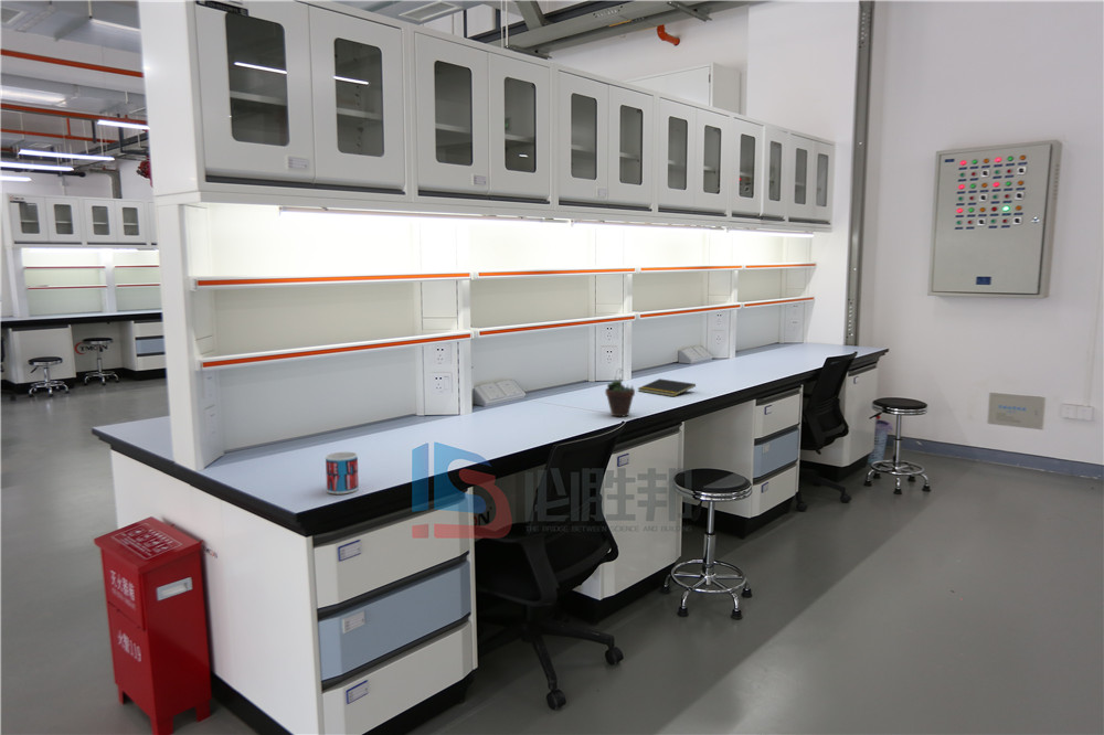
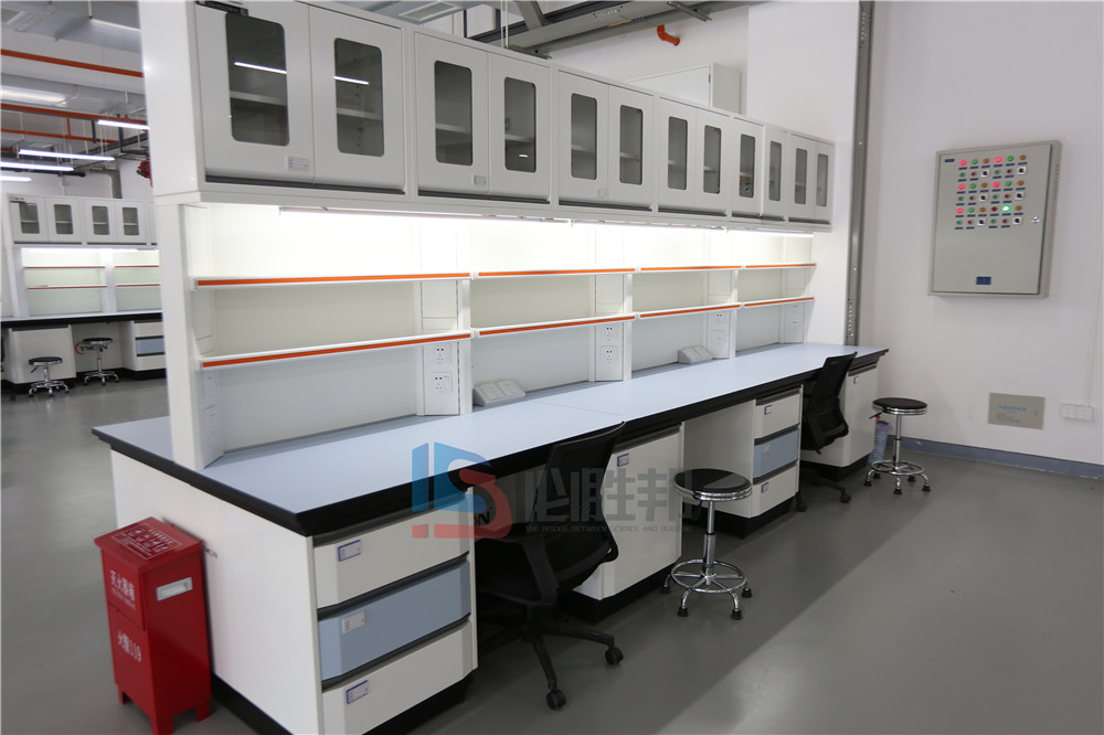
- succulent plant [604,368,636,418]
- notepad [637,377,697,397]
- mug [325,450,360,496]
